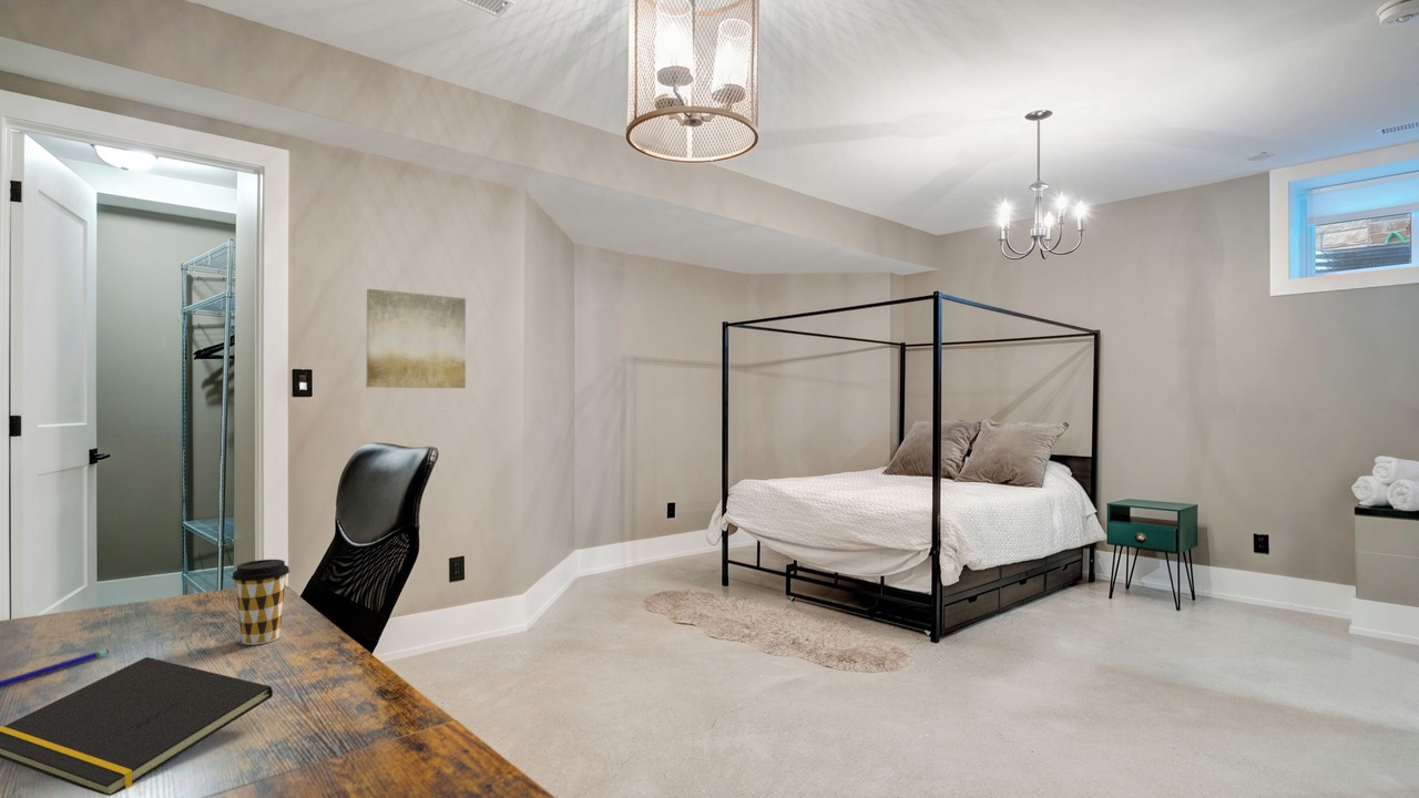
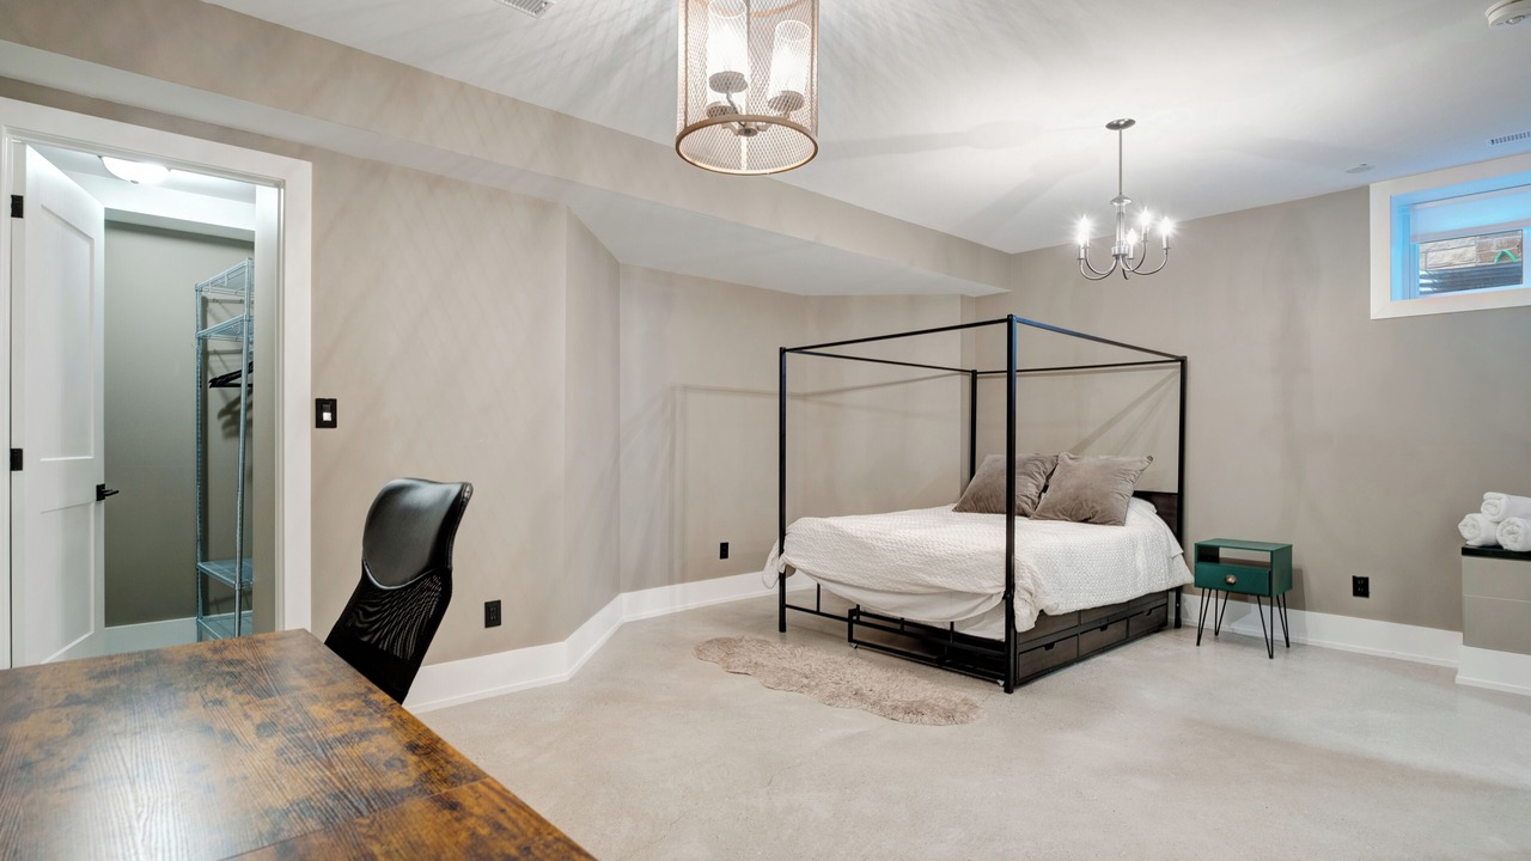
- coffee cup [231,559,290,646]
- pen [0,648,110,689]
- wall art [366,288,467,389]
- notepad [0,656,274,797]
